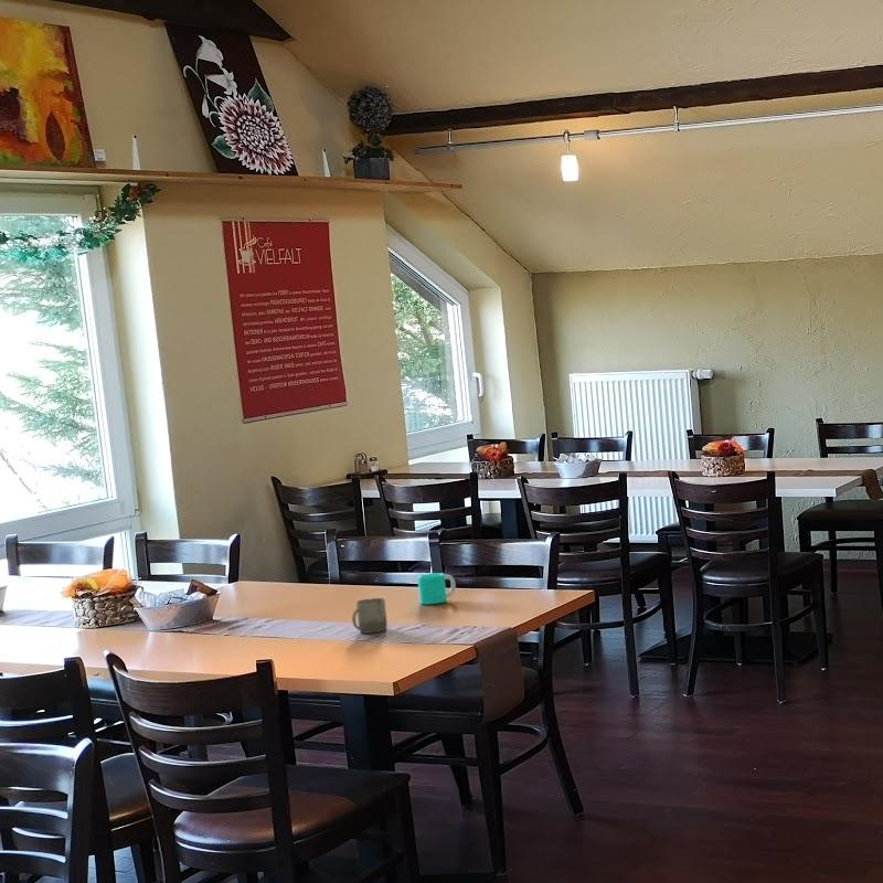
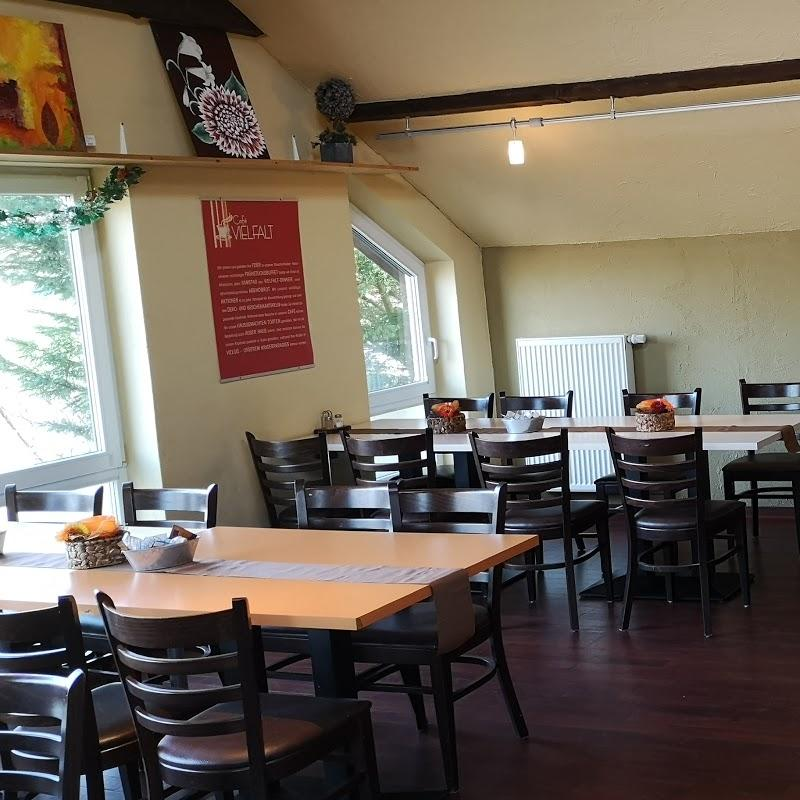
- cup [416,572,457,605]
- cup [351,597,389,635]
